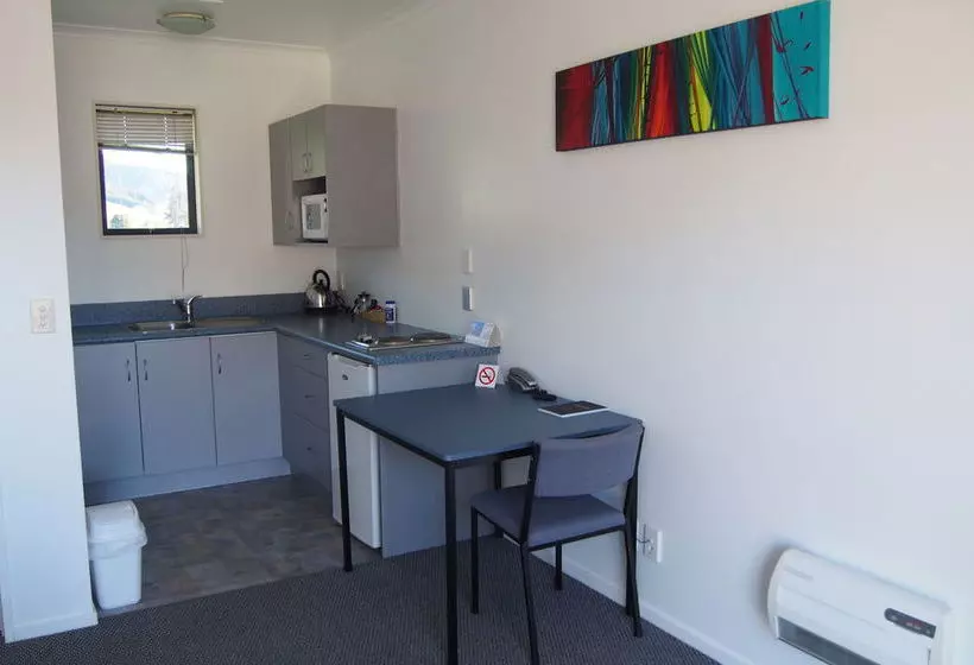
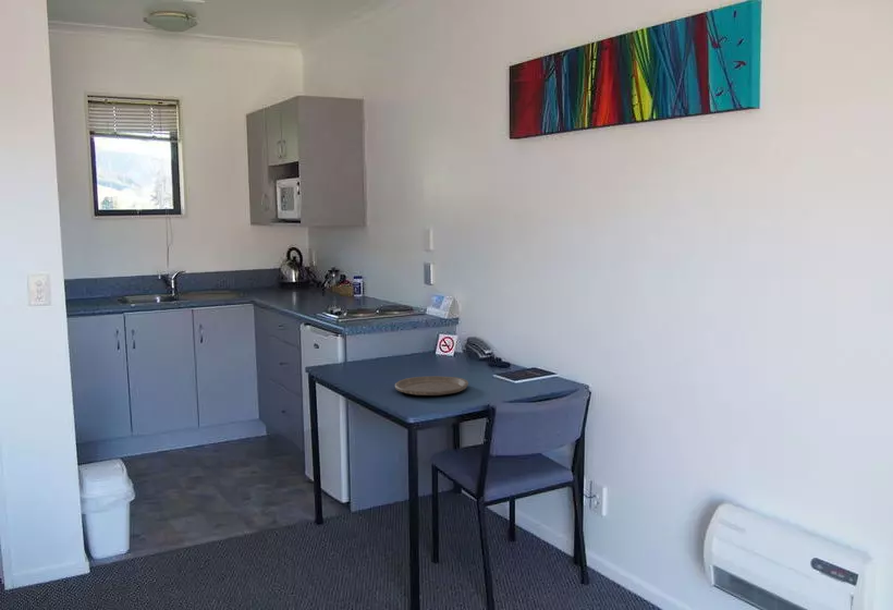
+ plate [394,375,469,396]
